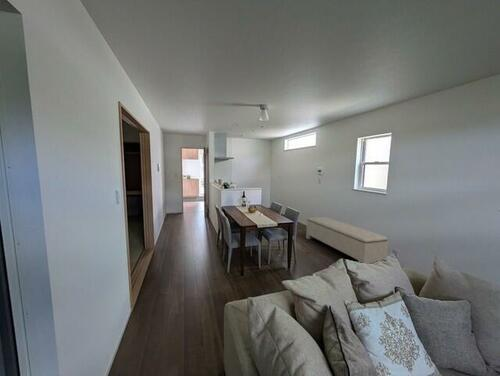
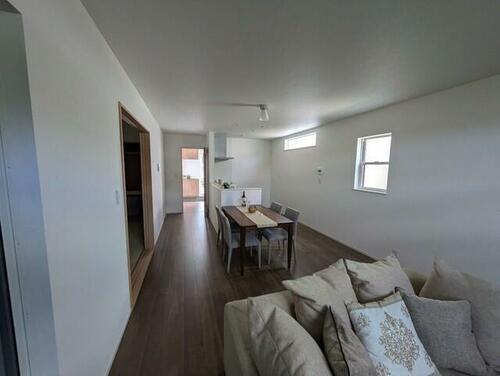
- bench [305,216,389,263]
